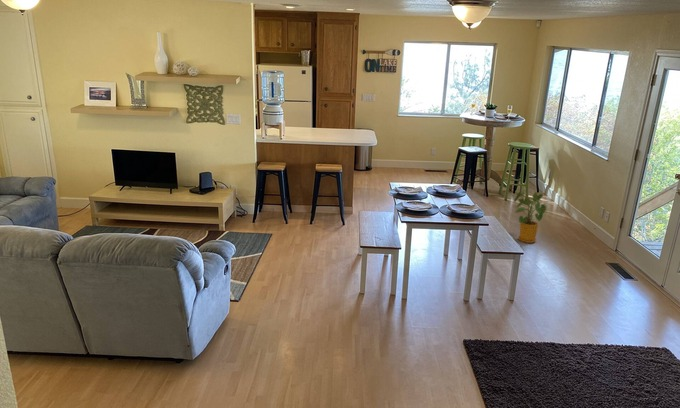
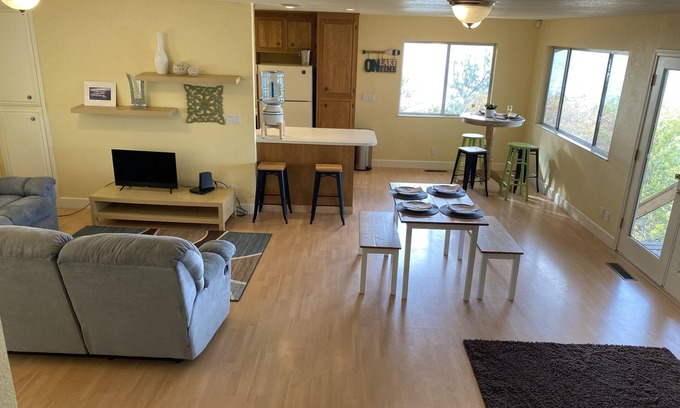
- house plant [513,191,549,244]
